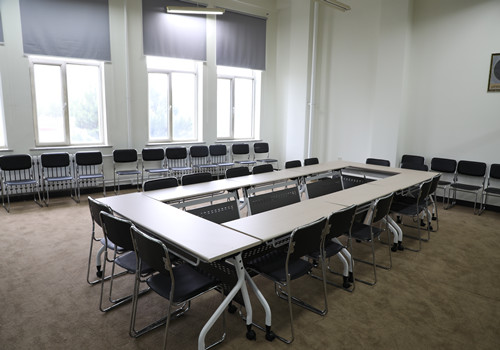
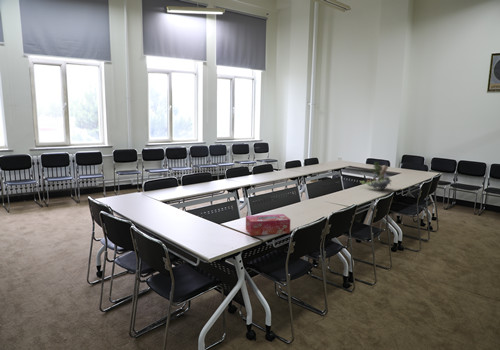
+ plant [360,161,393,190]
+ tissue box [245,213,291,237]
